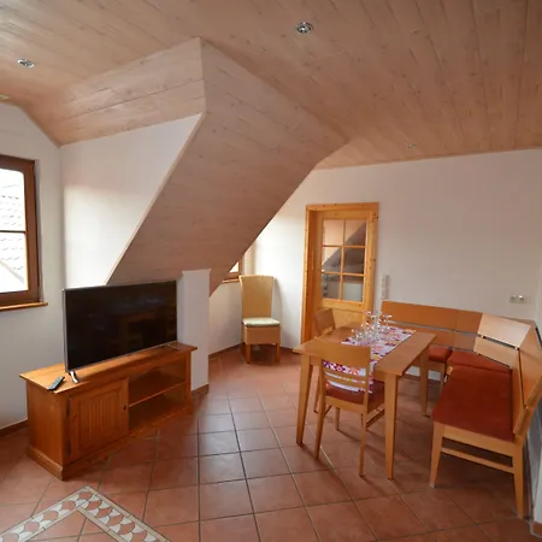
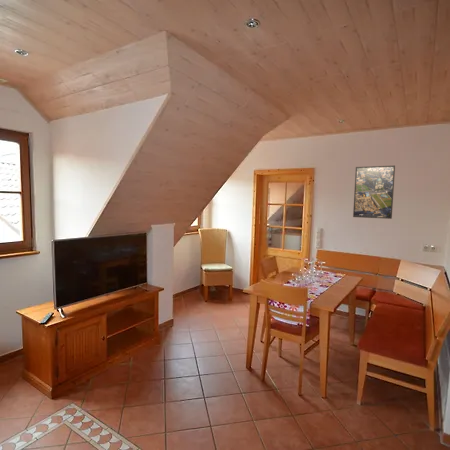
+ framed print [352,164,396,220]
